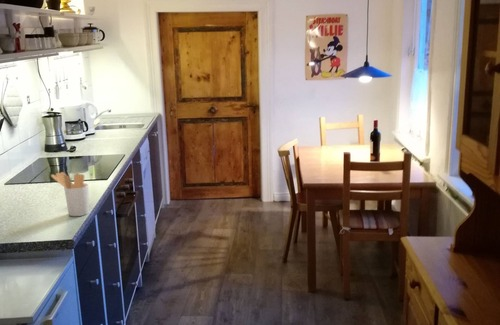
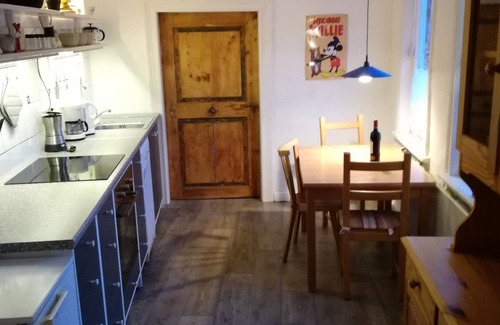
- utensil holder [50,171,90,217]
